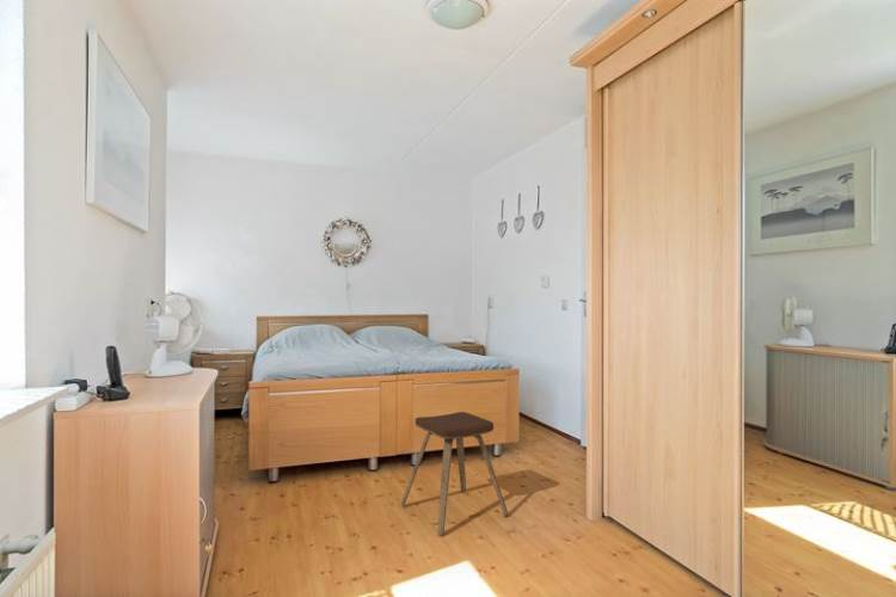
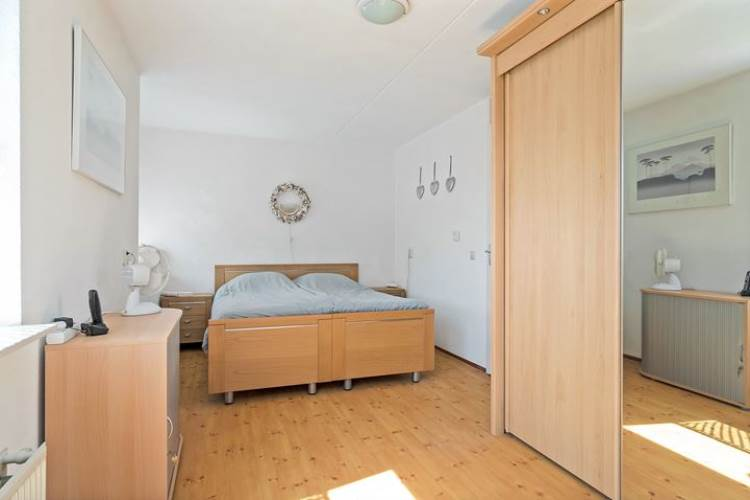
- music stool [399,411,510,537]
